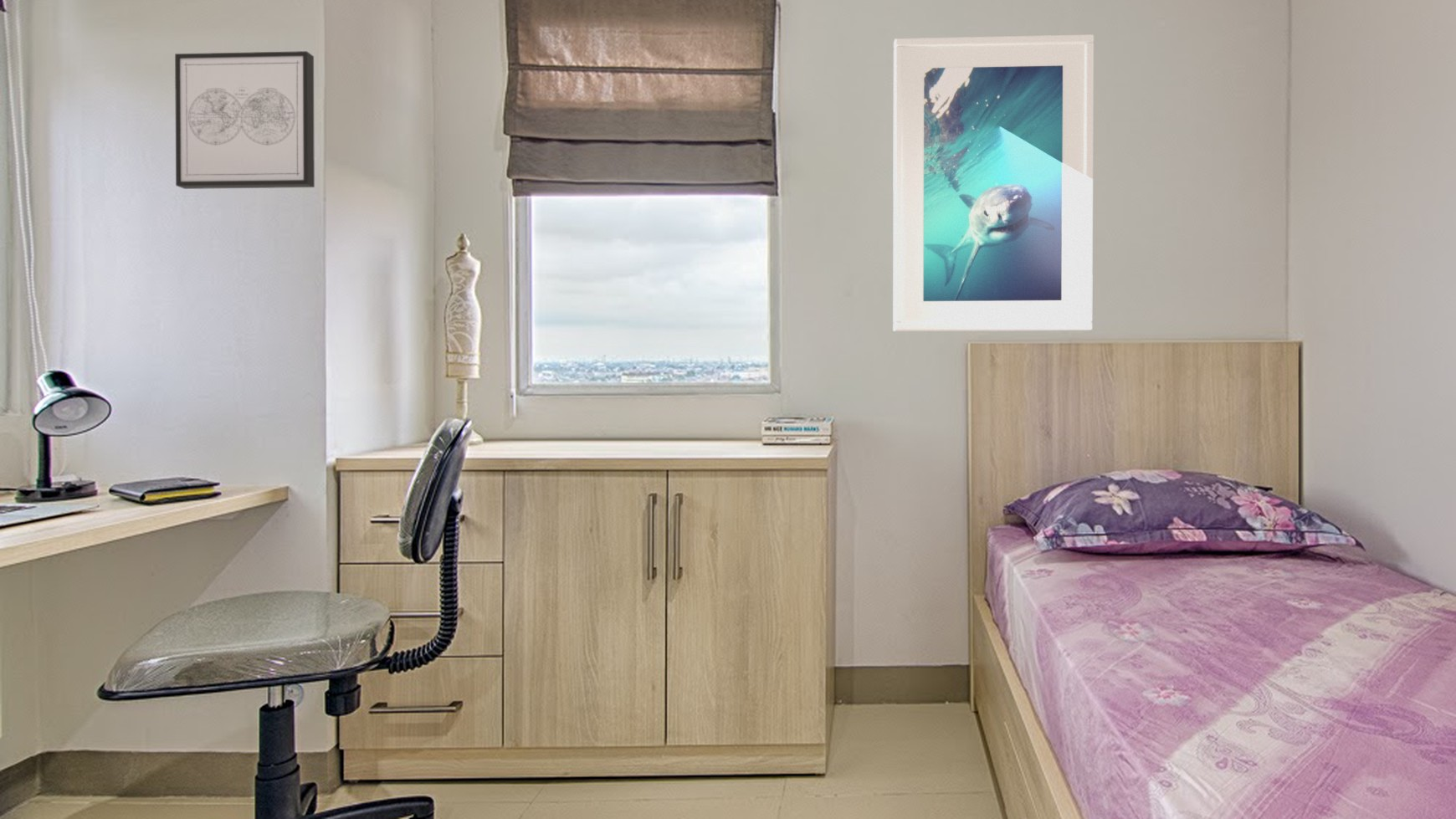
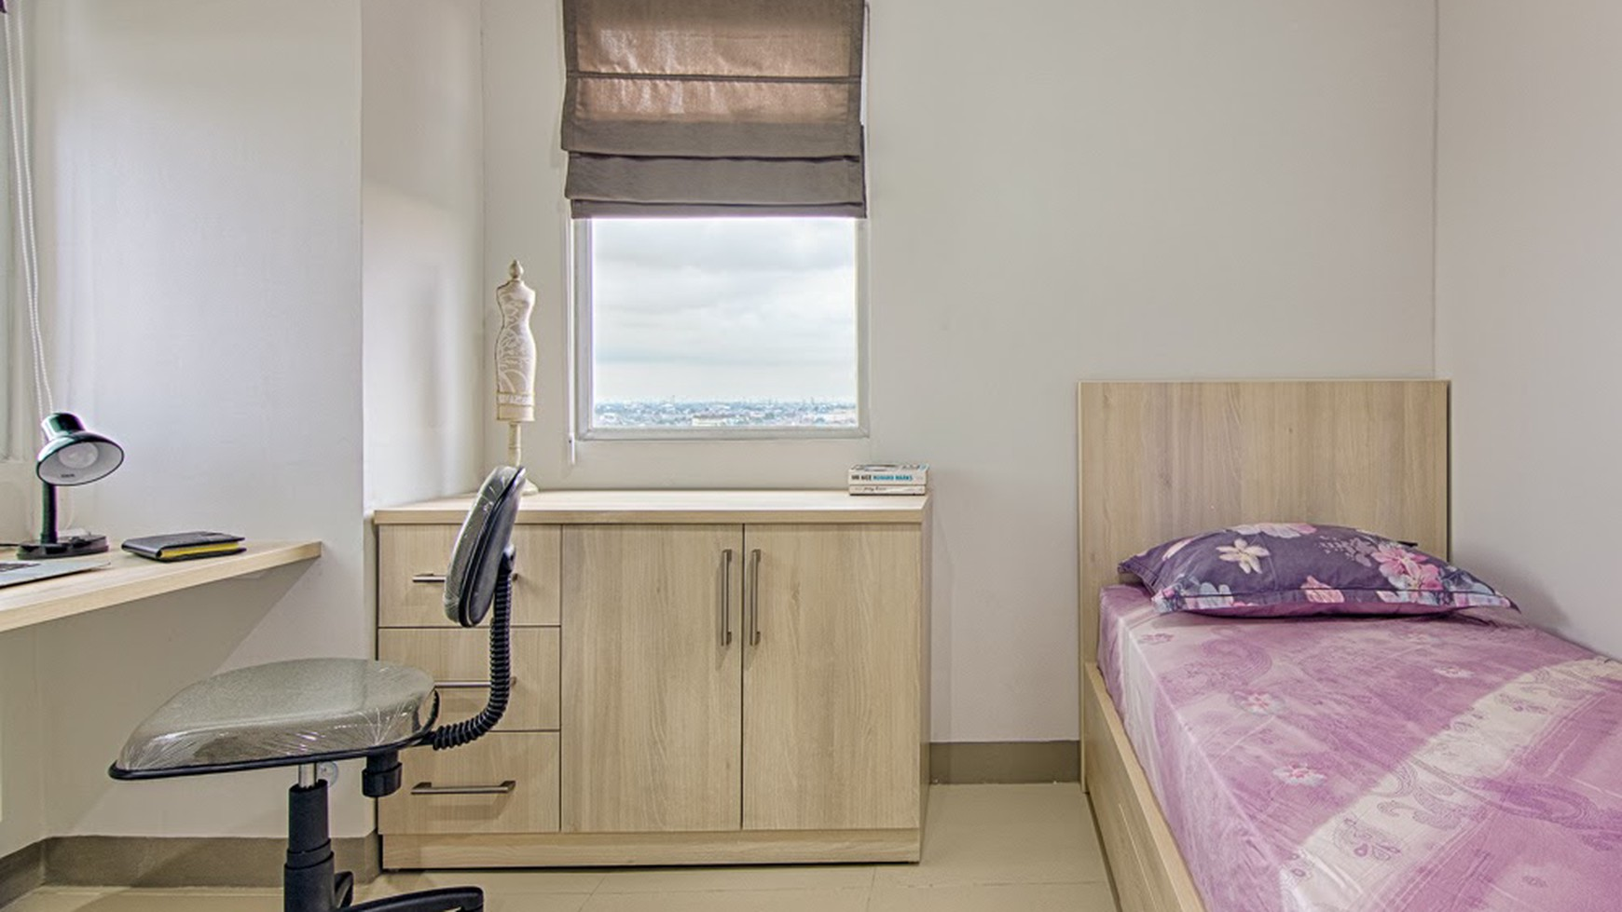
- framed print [892,33,1095,332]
- wall art [174,50,315,190]
